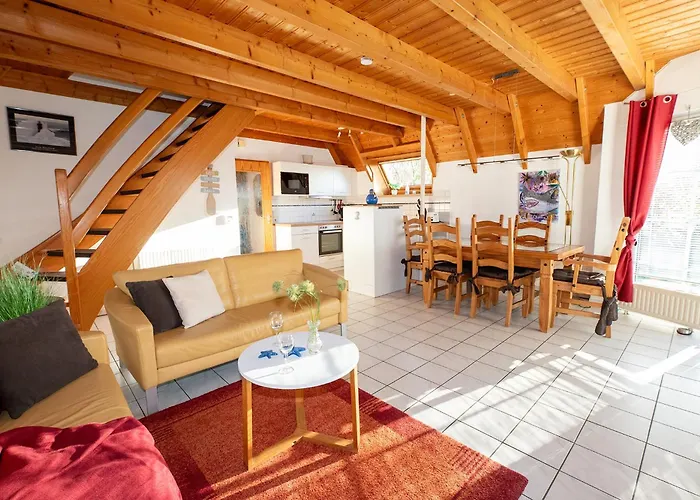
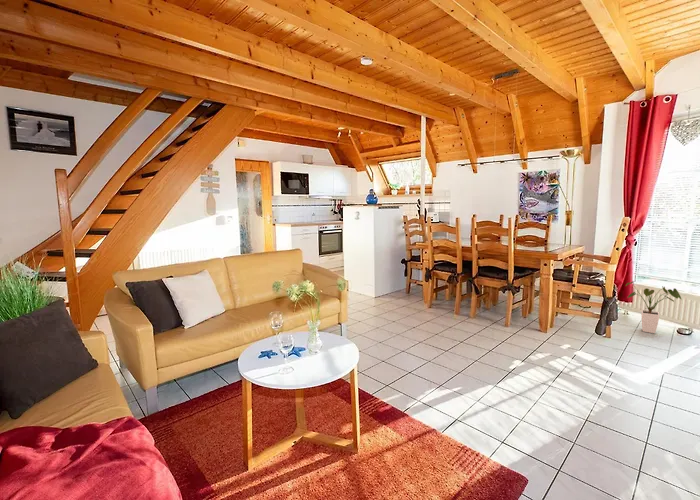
+ house plant [625,280,683,334]
